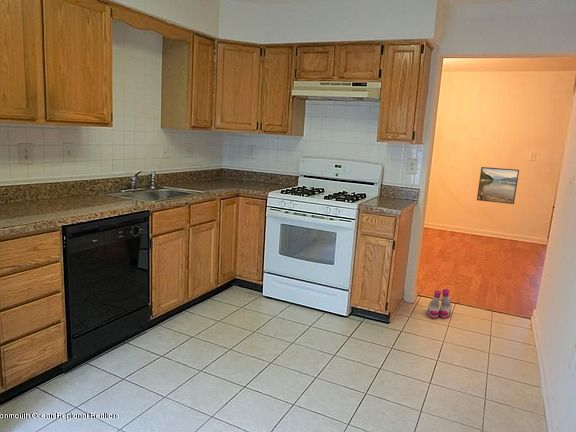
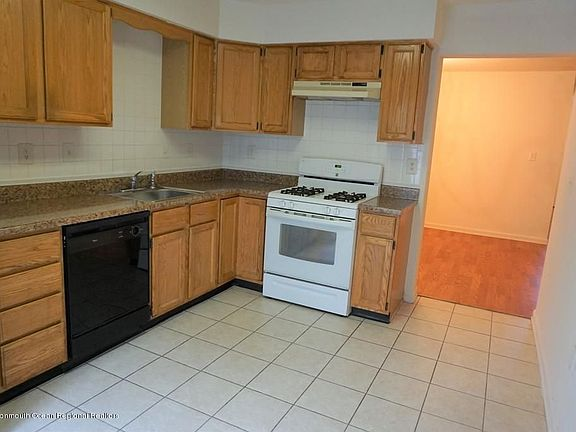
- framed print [476,166,520,205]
- boots [426,288,453,320]
